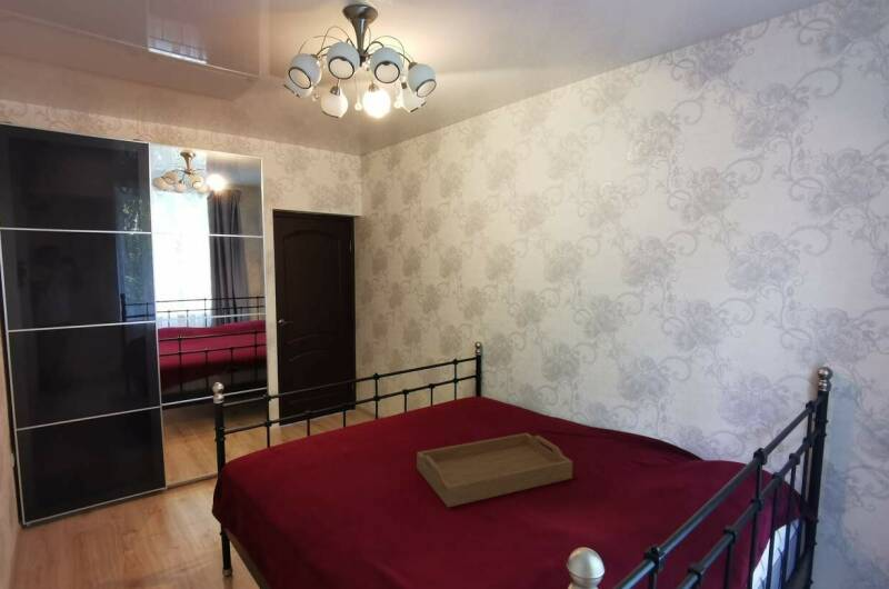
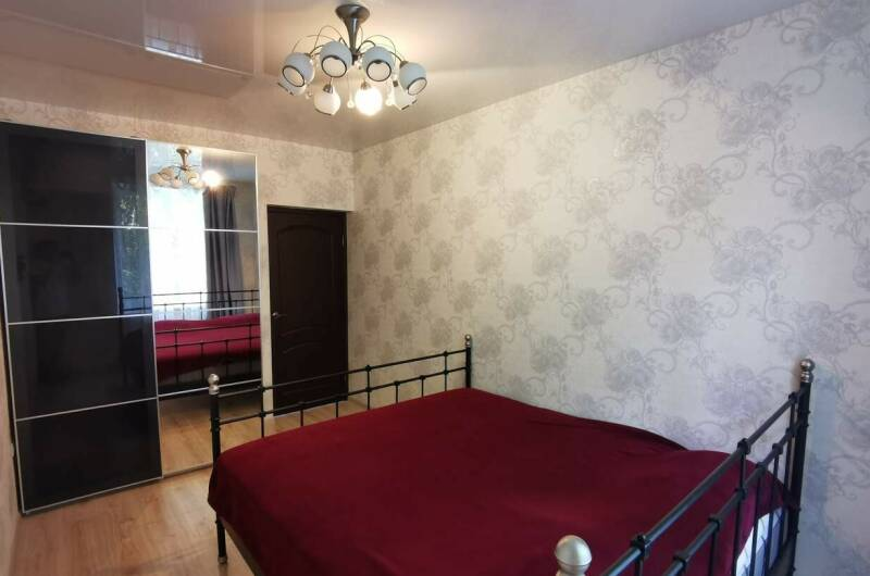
- serving tray [416,432,573,509]
